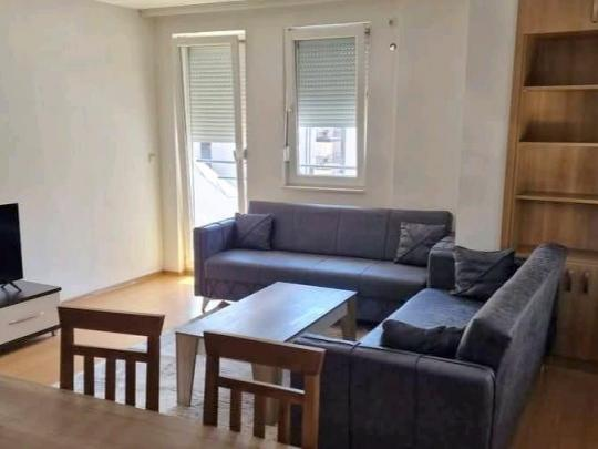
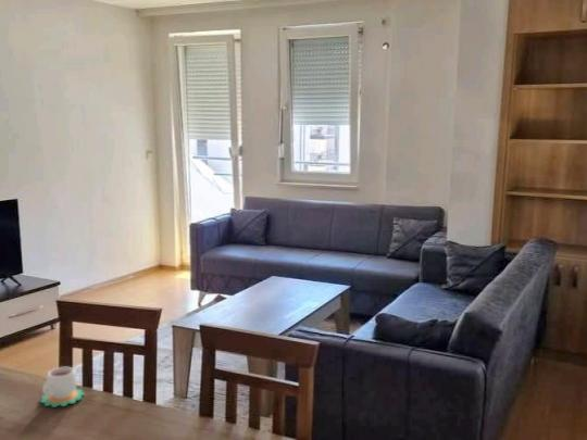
+ mug [39,366,86,408]
